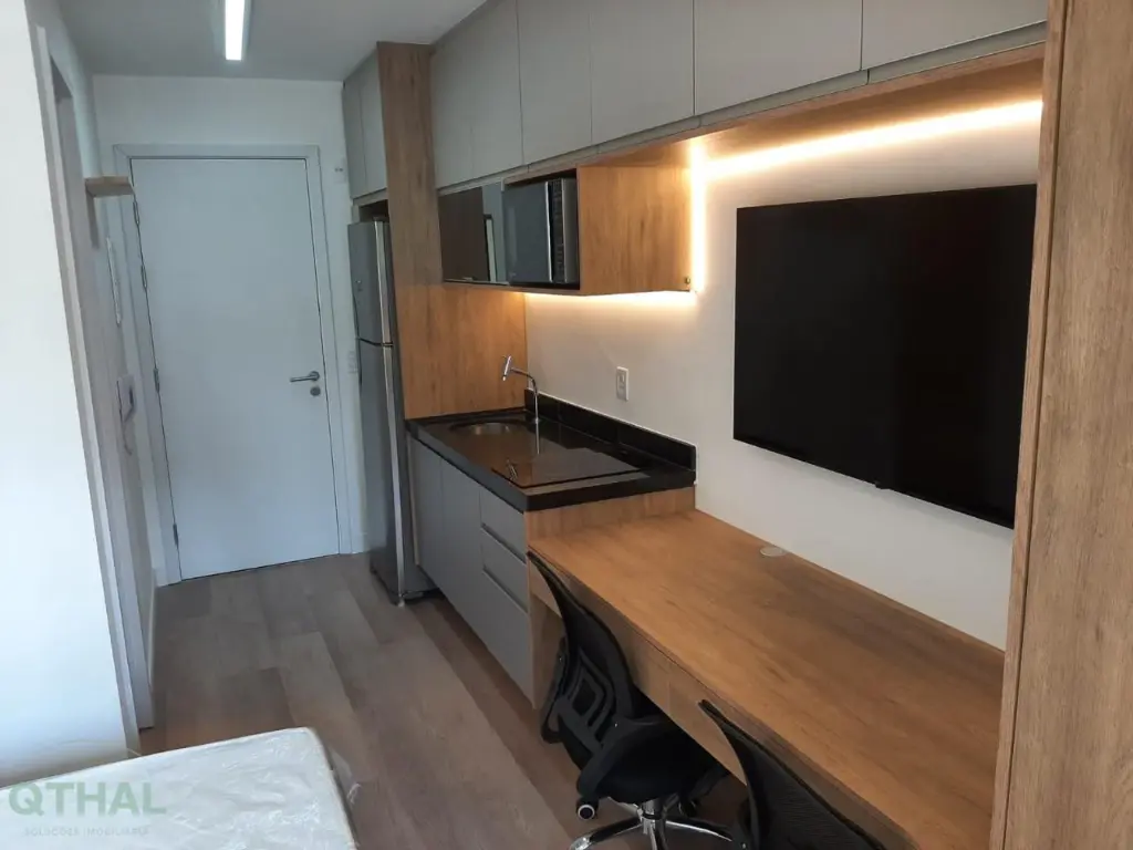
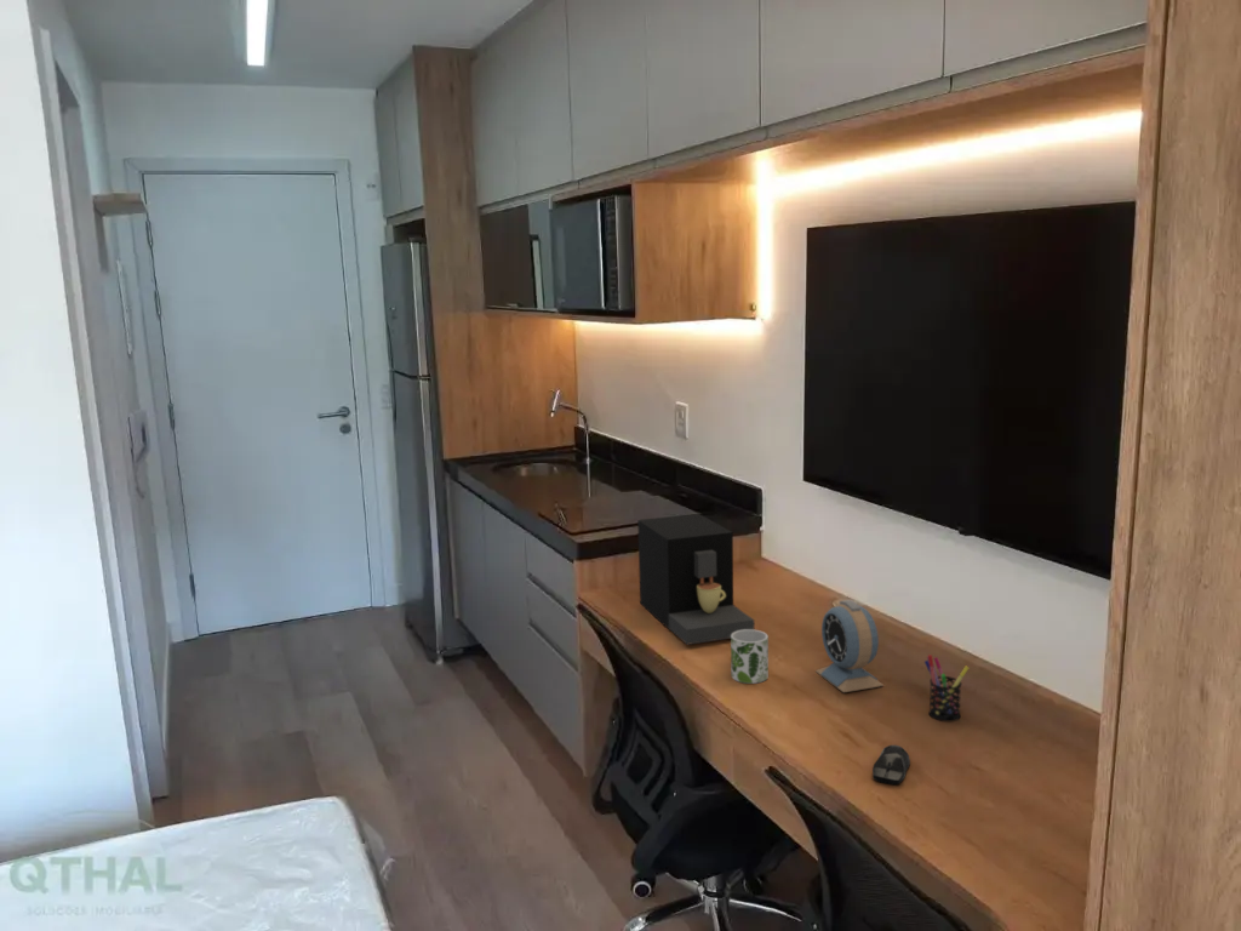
+ coffee maker [636,513,755,646]
+ computer mouse [871,744,911,786]
+ alarm clock [814,599,885,693]
+ pen holder [923,653,970,722]
+ mug [730,629,770,685]
